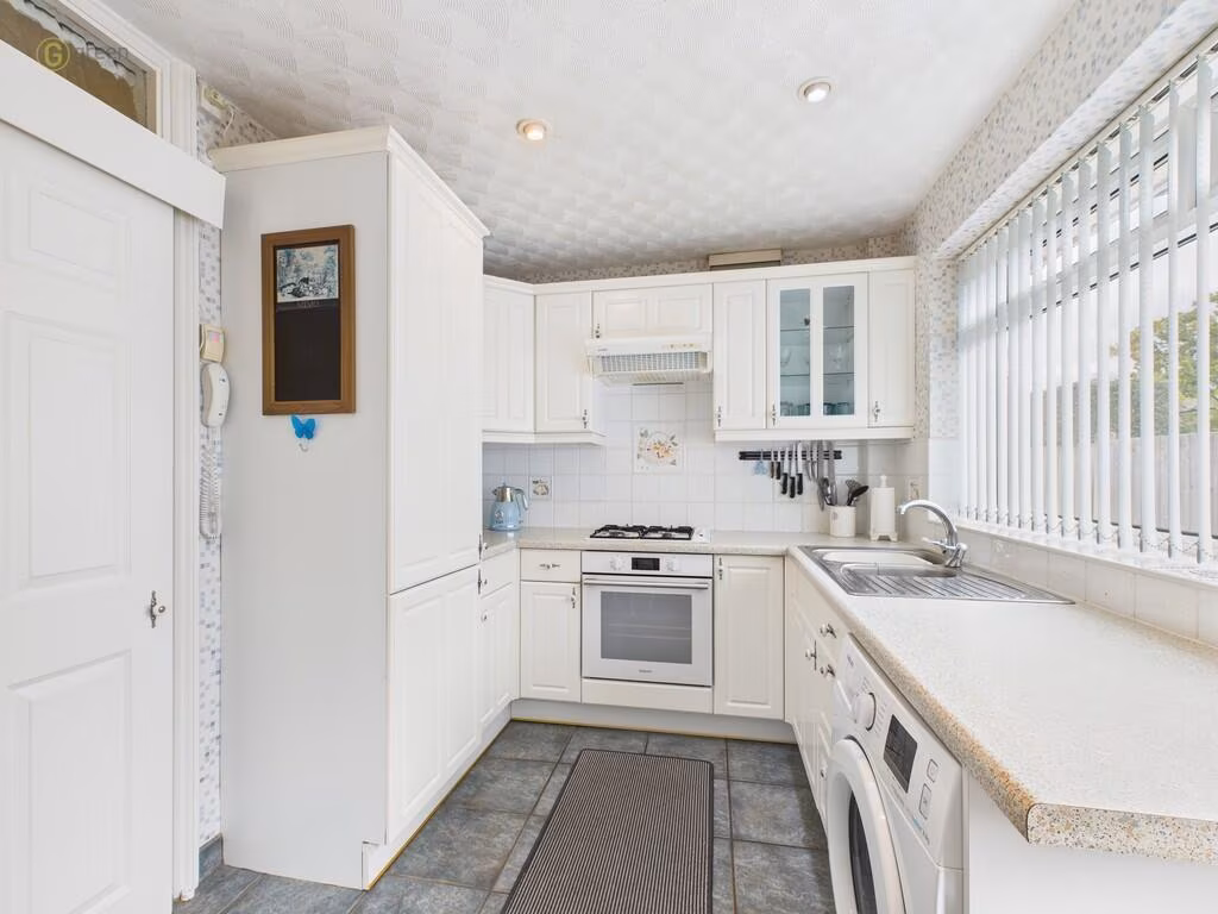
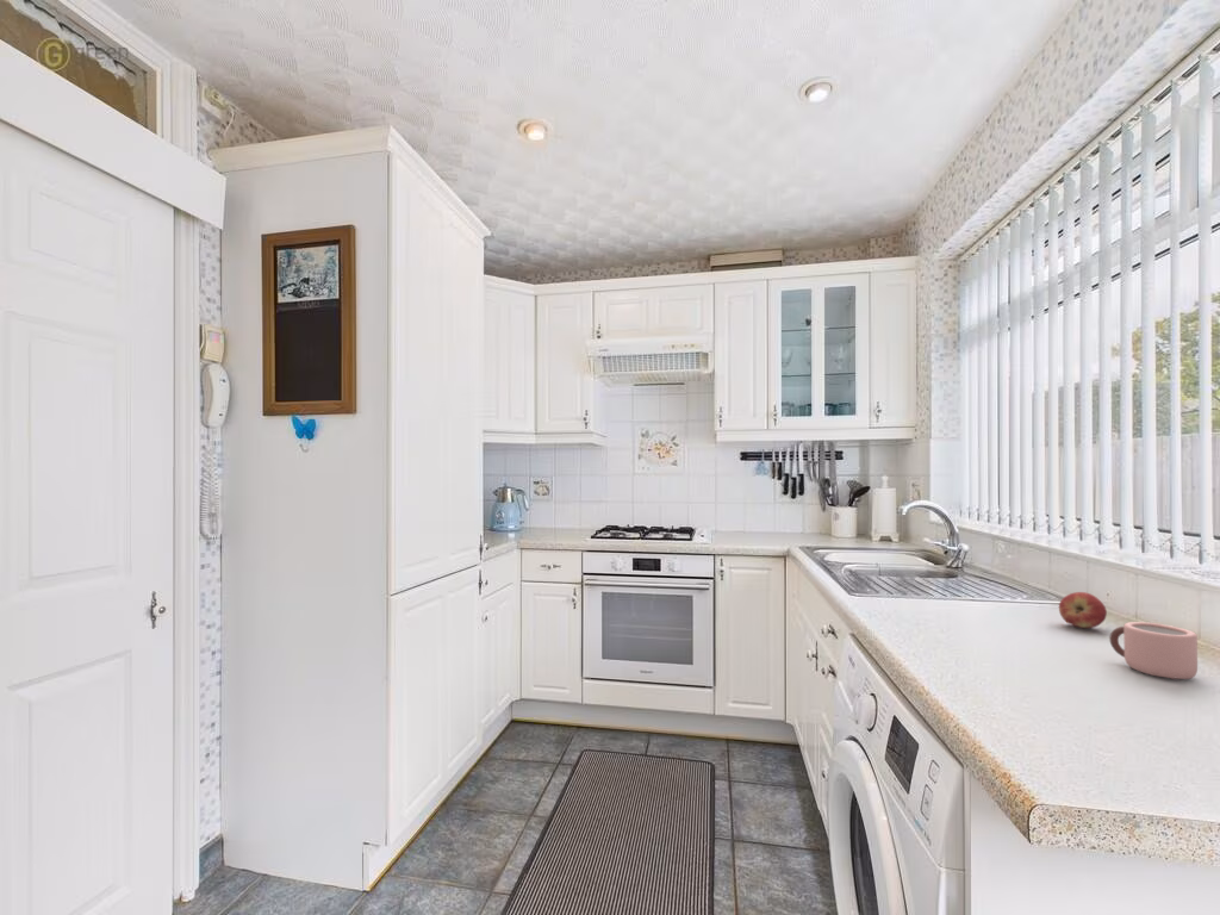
+ apple [1058,591,1108,629]
+ mug [1108,621,1199,680]
